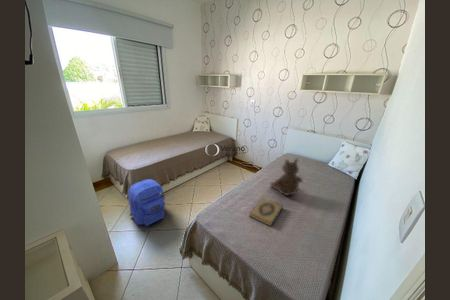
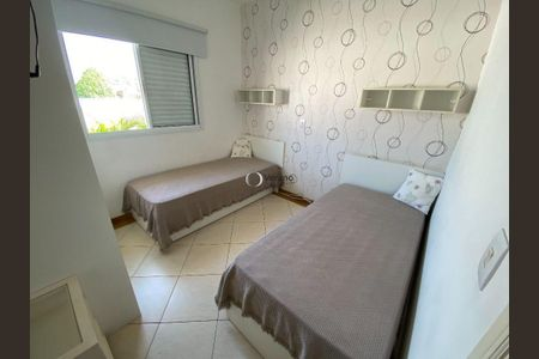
- teddy bear [269,158,304,197]
- hardback book [248,197,284,227]
- backpack [127,178,167,227]
